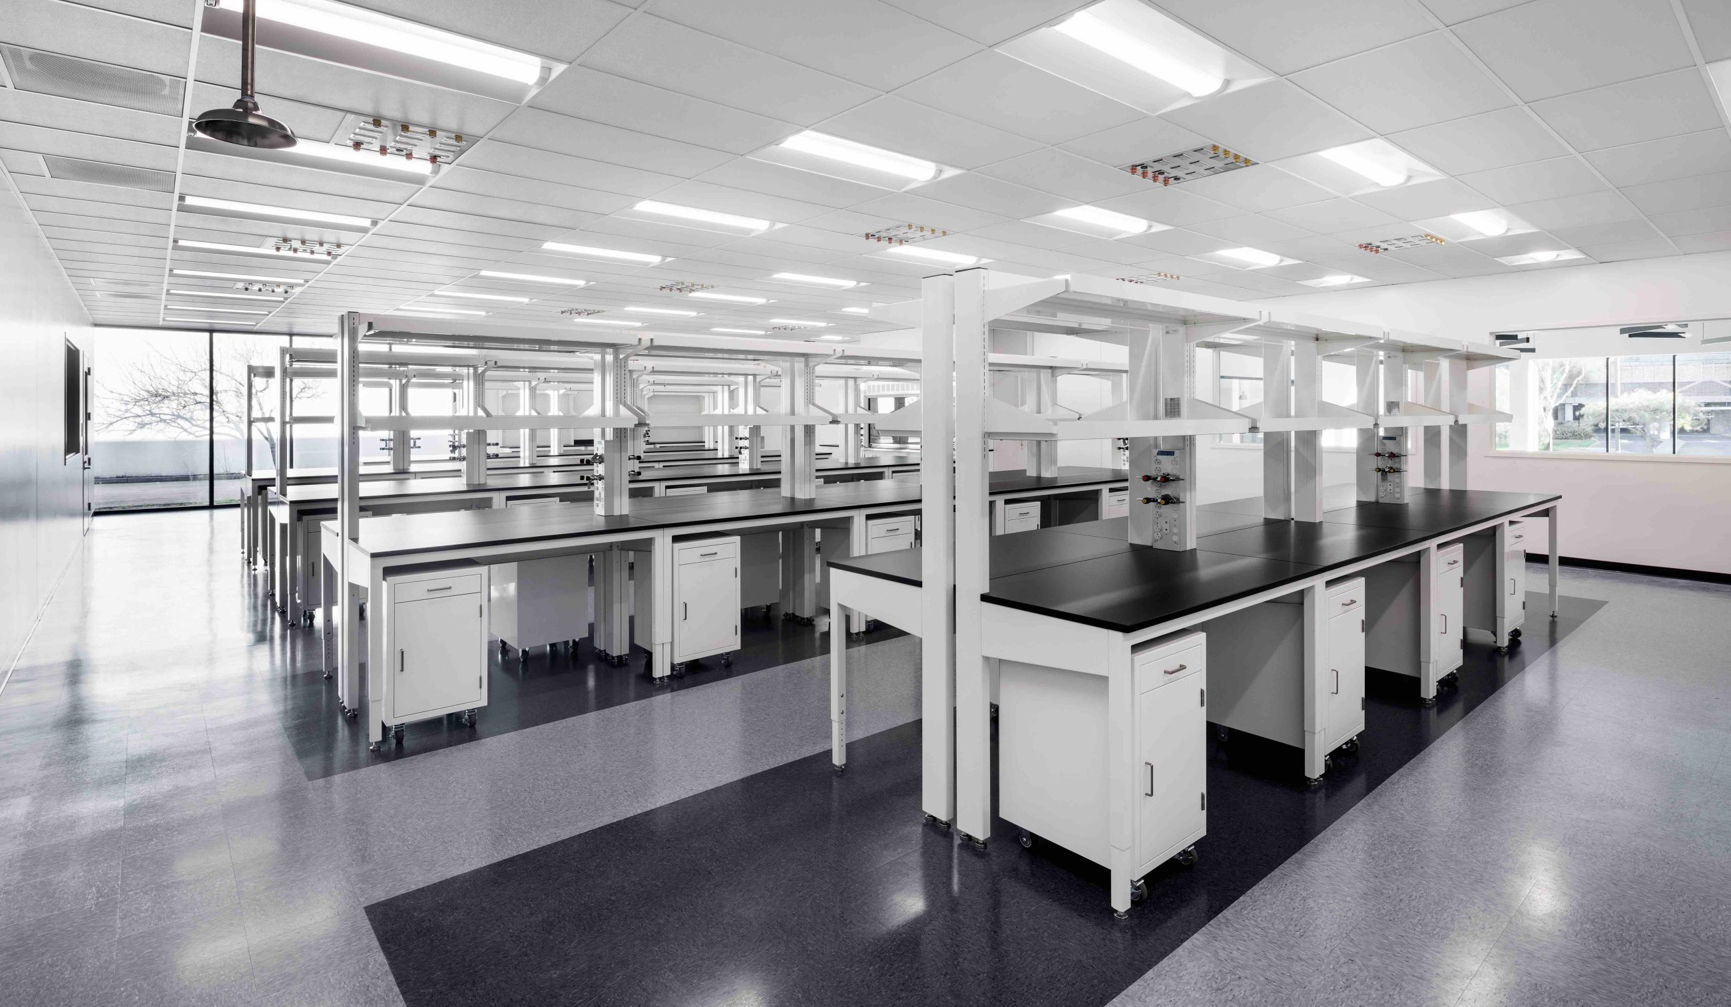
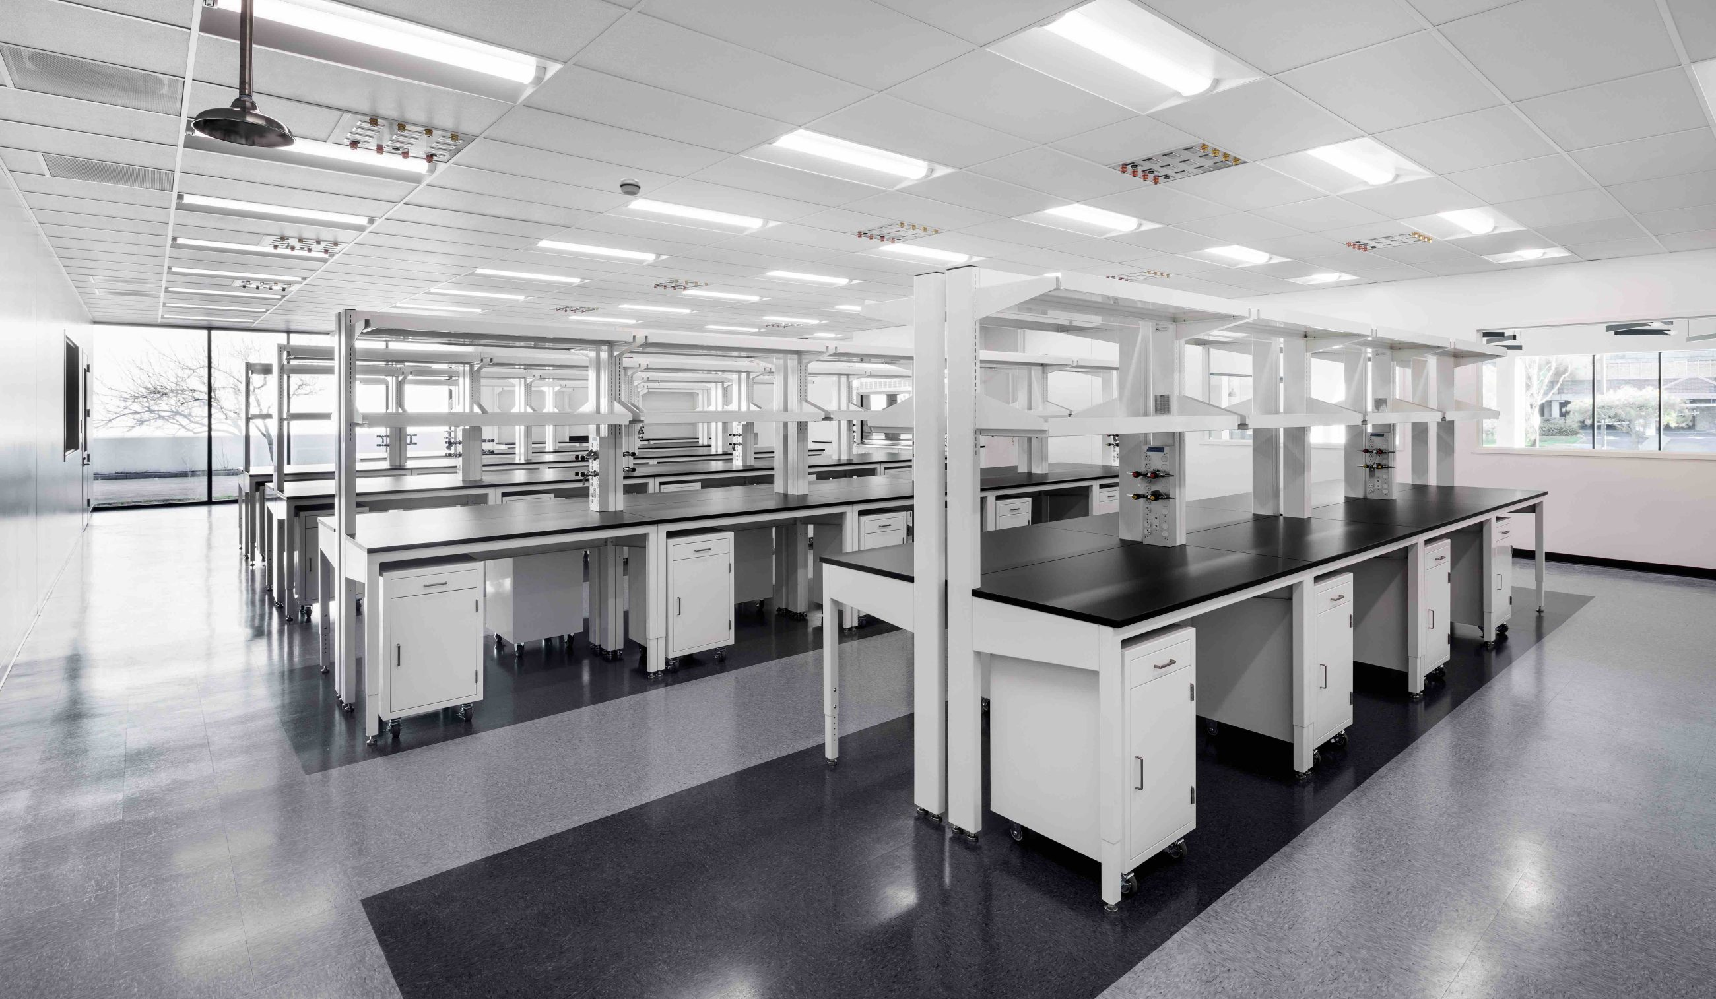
+ smoke detector [620,177,641,196]
